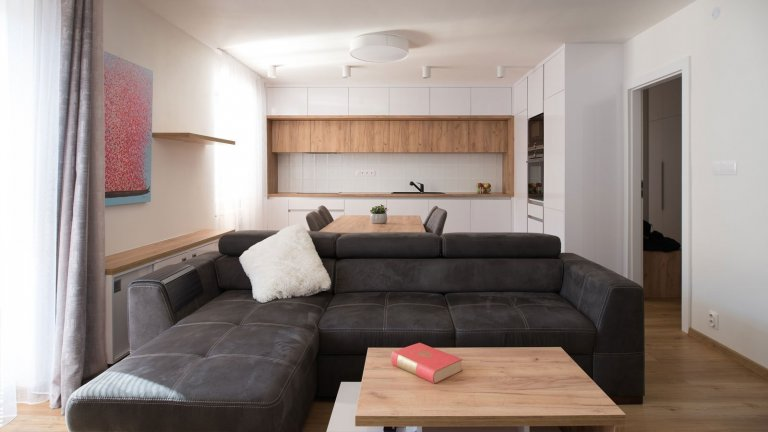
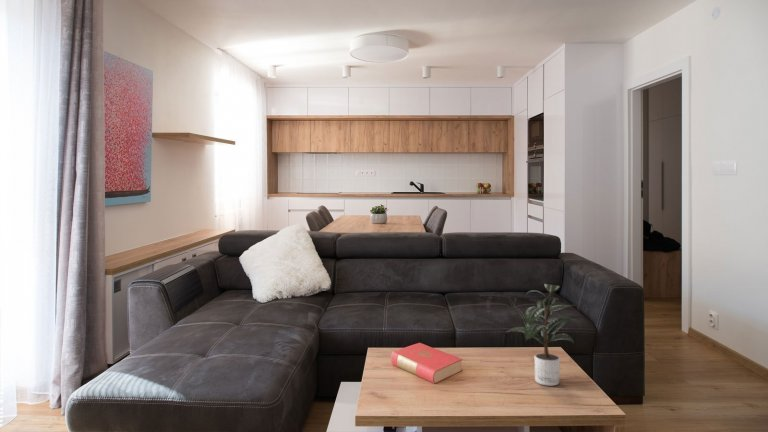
+ potted plant [506,283,585,387]
